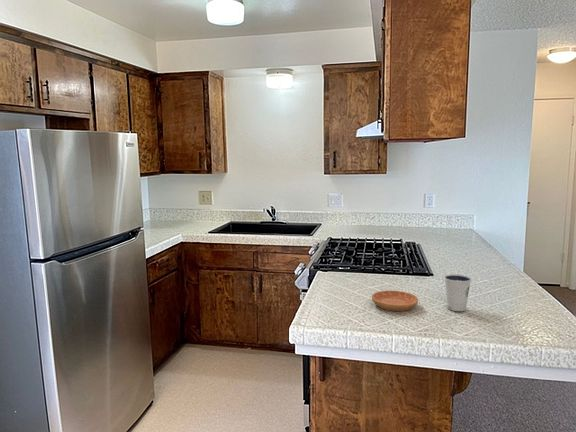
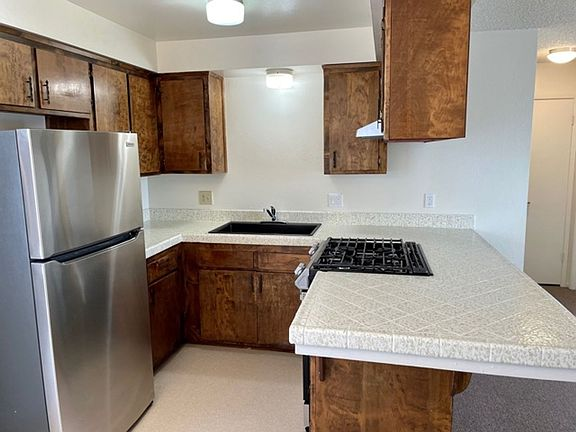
- saucer [371,290,419,312]
- dixie cup [443,274,472,312]
